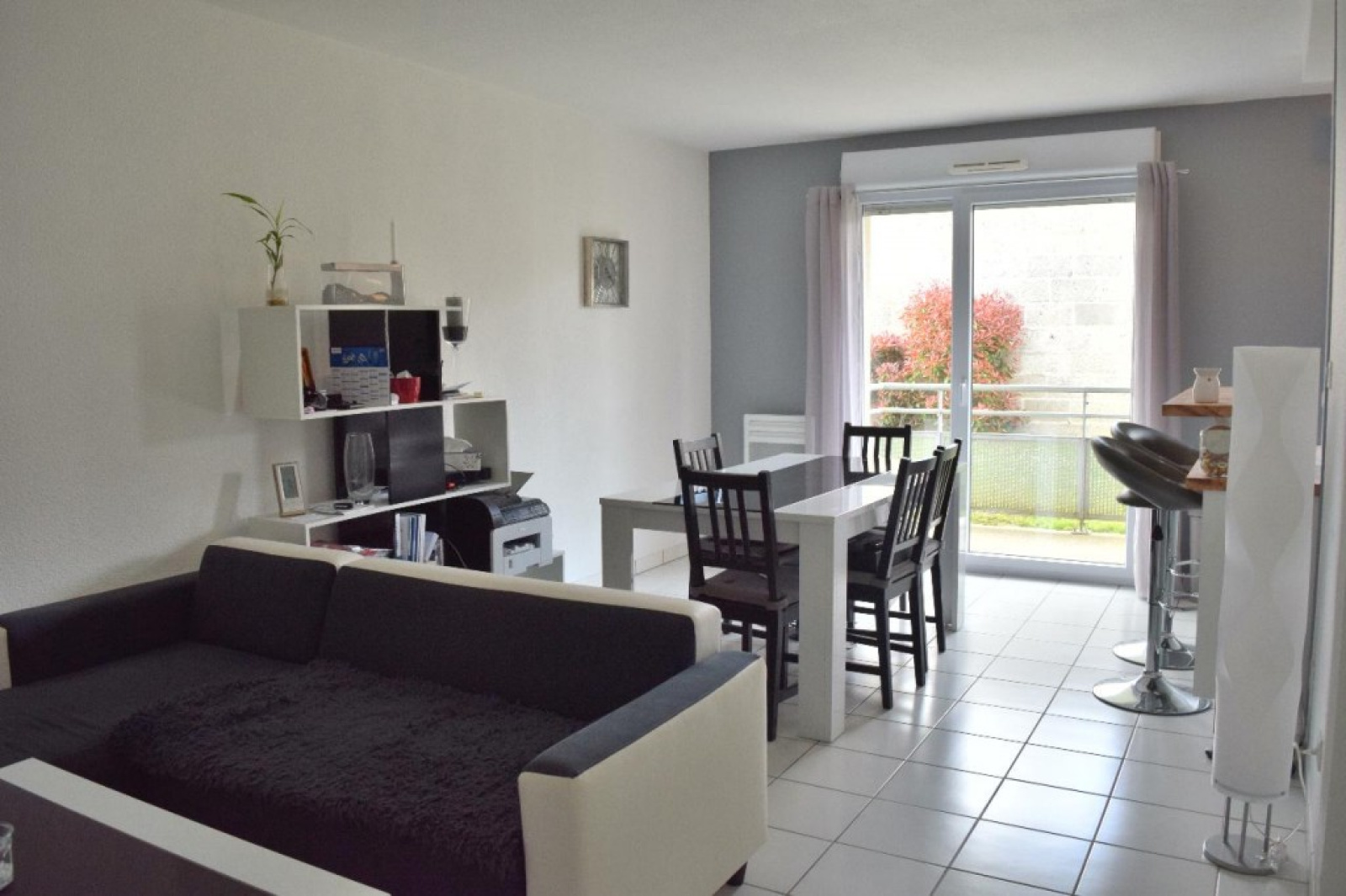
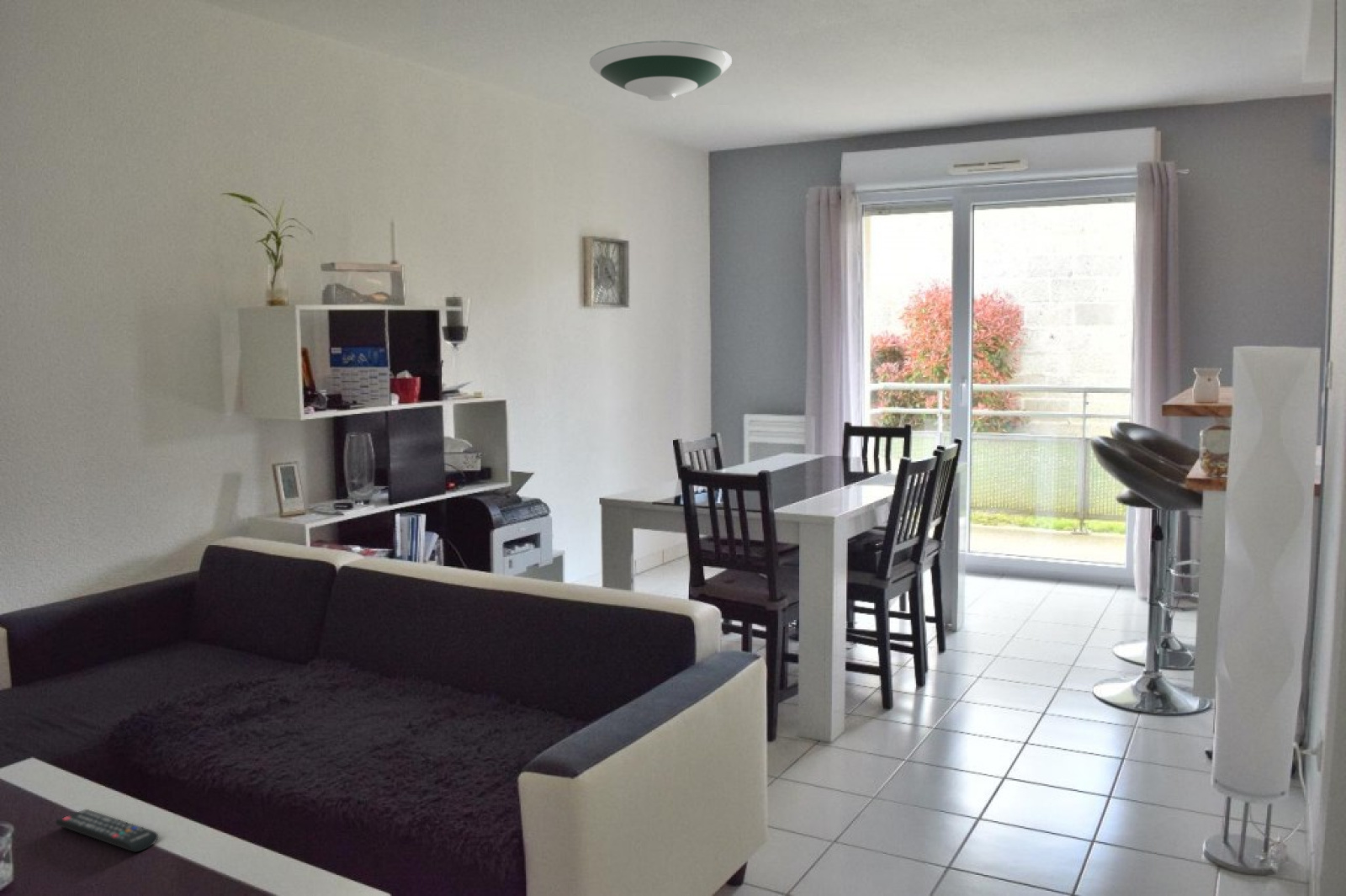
+ remote control [55,809,159,853]
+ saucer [589,40,733,102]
